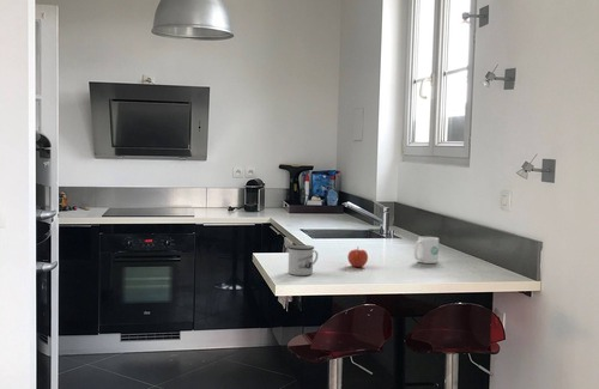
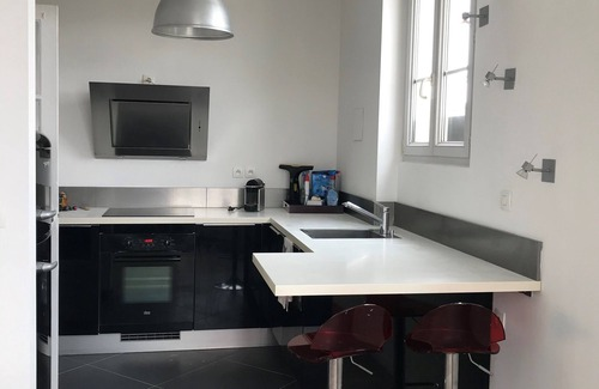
- mug [286,244,319,276]
- mug [413,236,440,265]
- apple [346,245,369,268]
